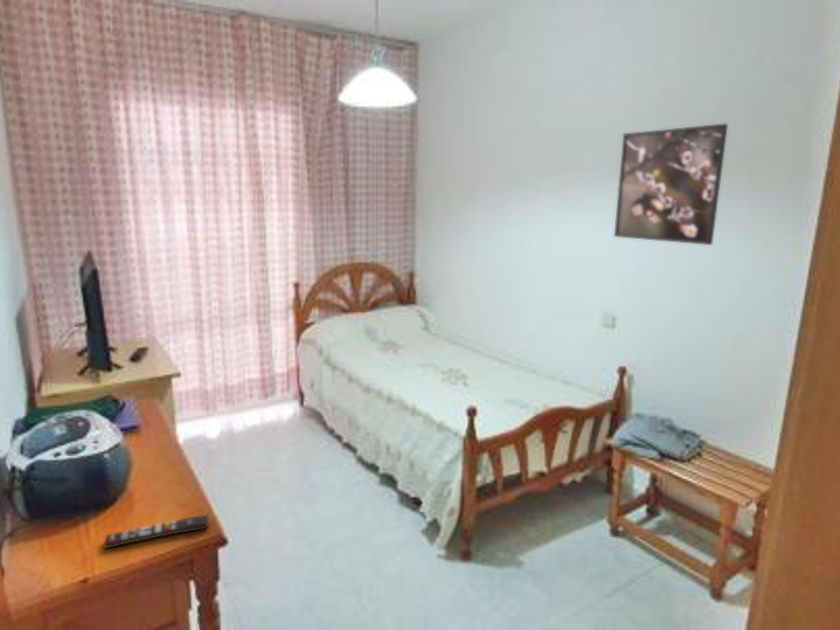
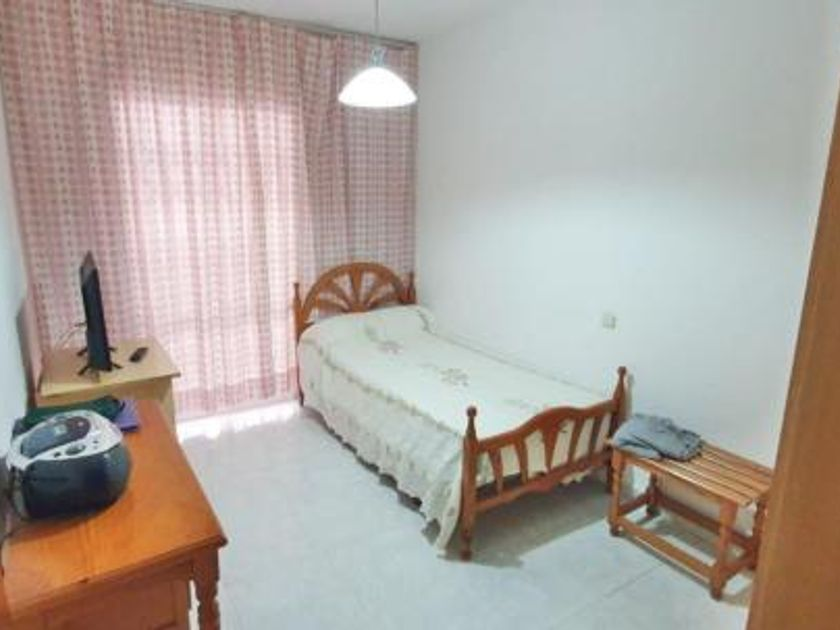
- remote control [102,514,210,550]
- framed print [613,123,729,246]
